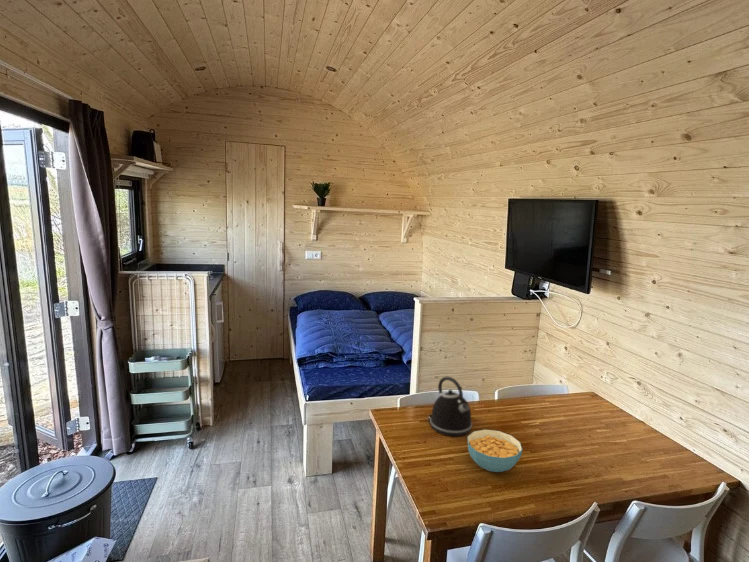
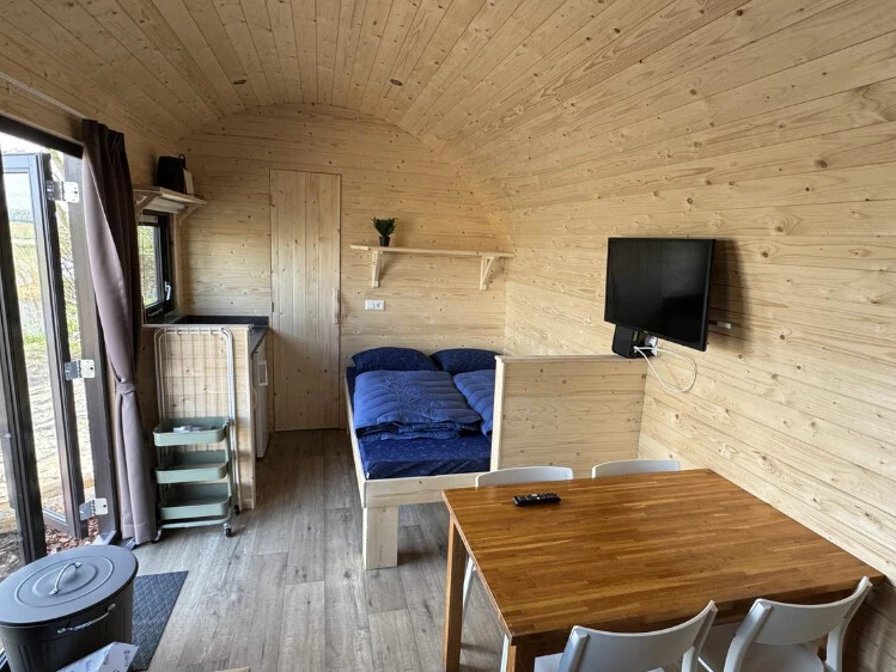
- cereal bowl [466,429,523,473]
- kettle [429,376,473,437]
